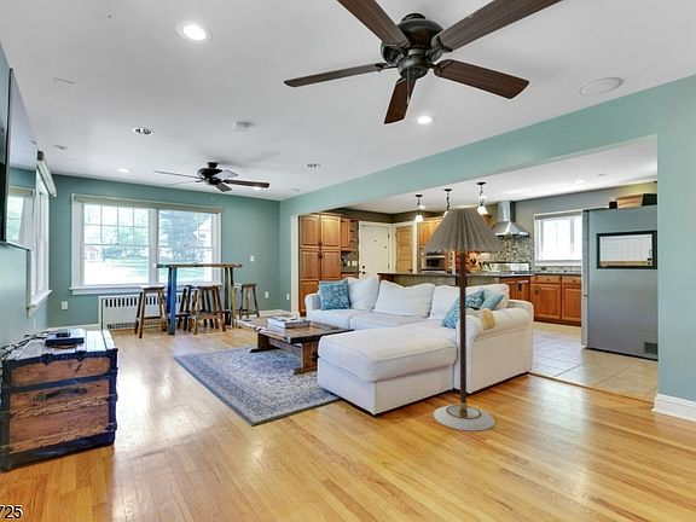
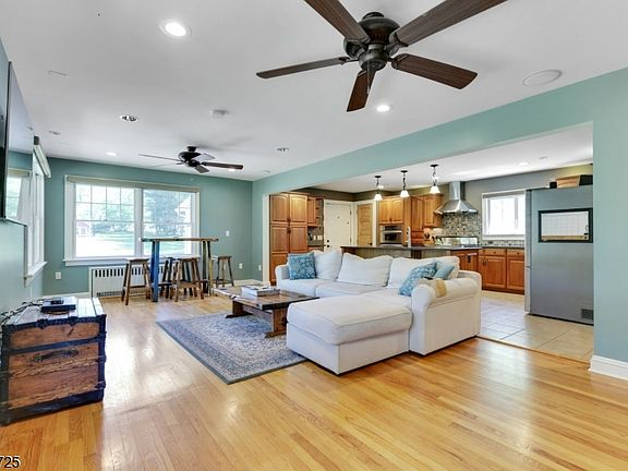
- floor lamp [419,207,509,431]
